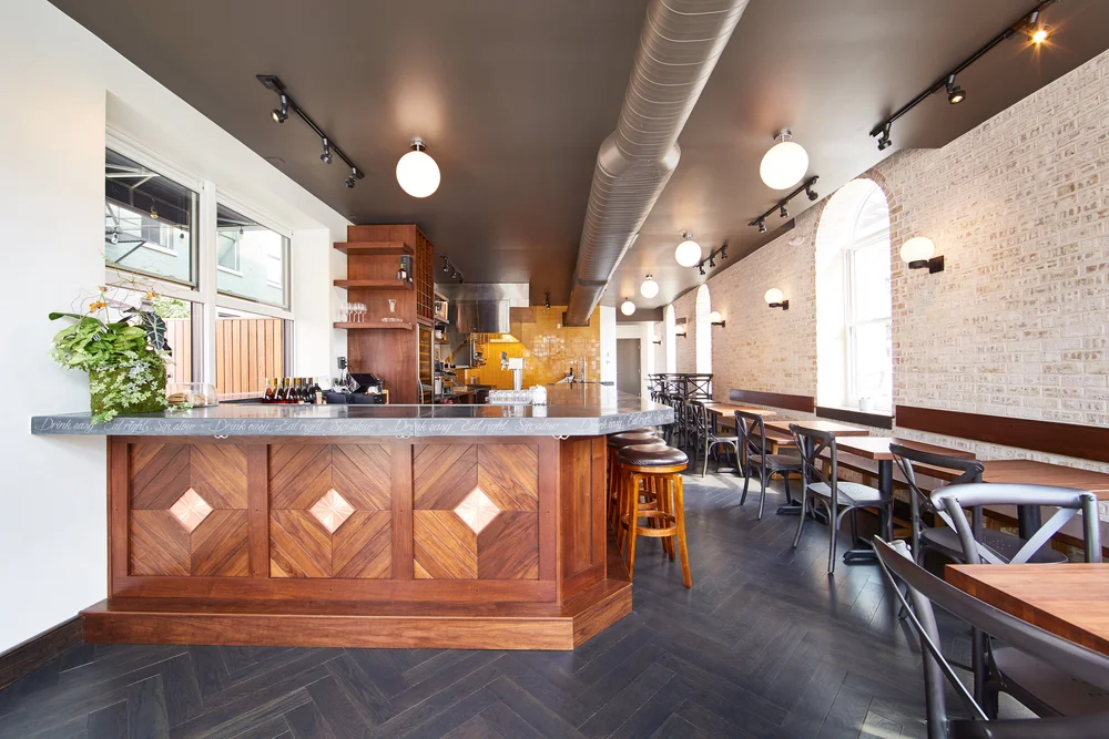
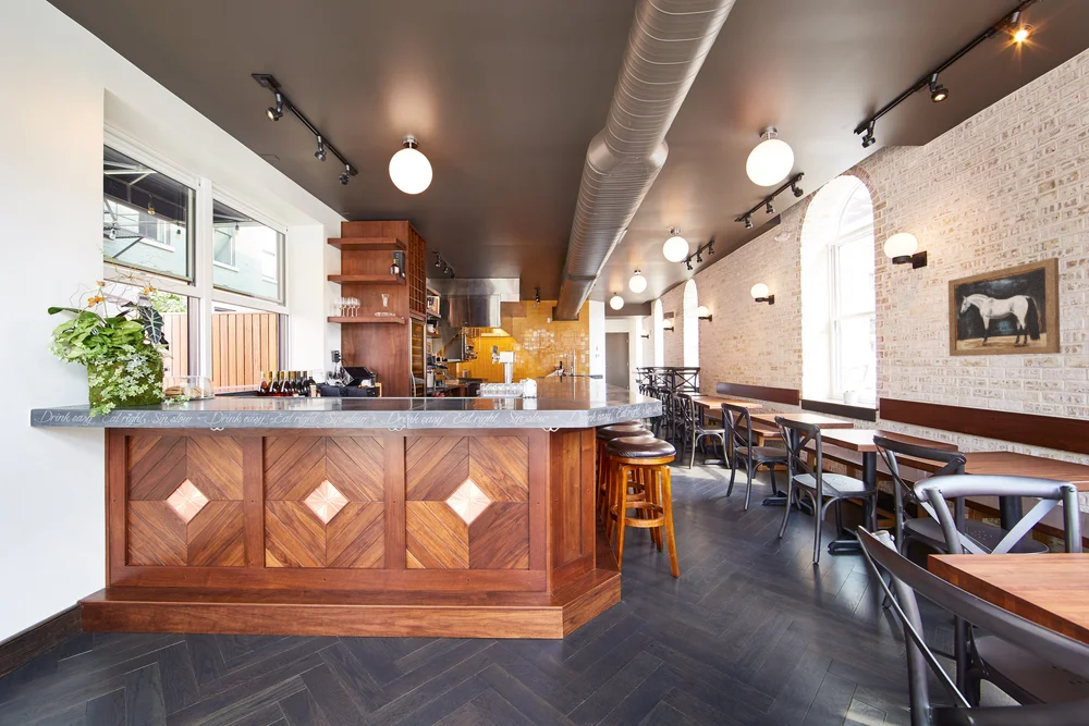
+ wall art [947,257,1061,357]
